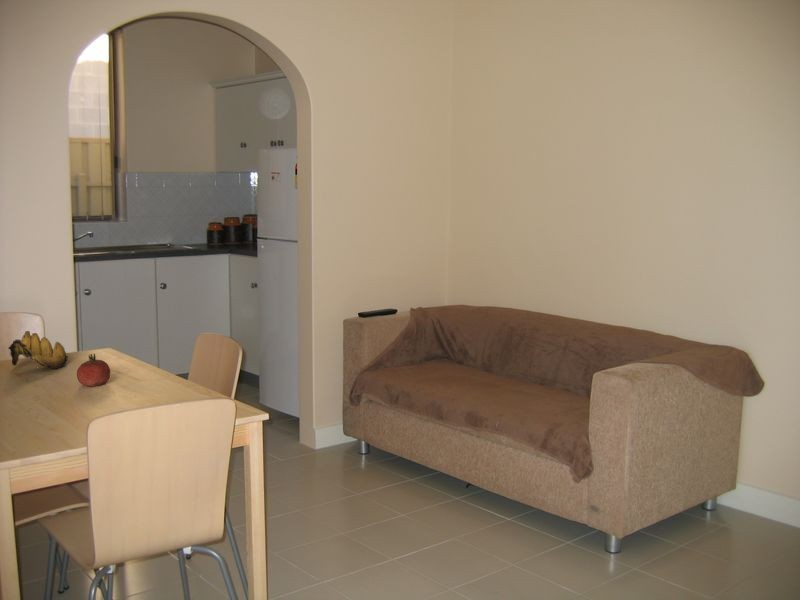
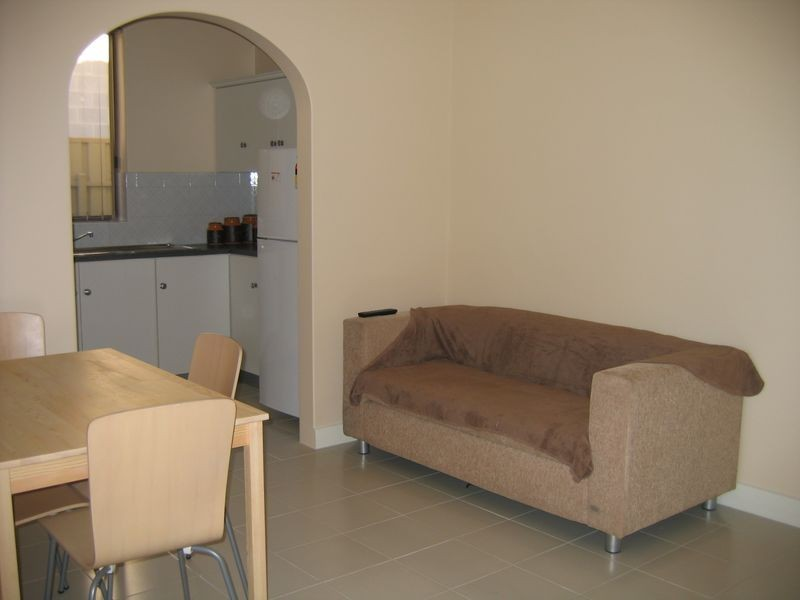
- banana bunch [7,330,69,370]
- fruit [76,353,111,387]
